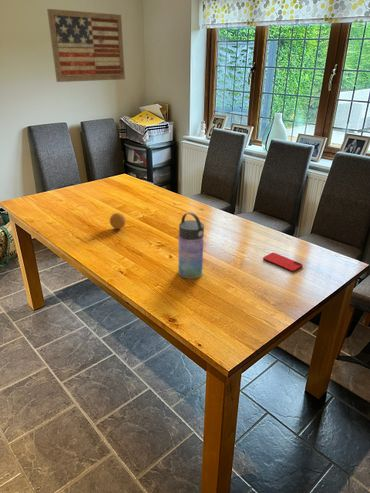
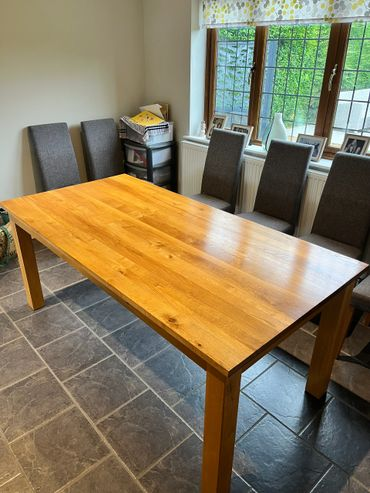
- smartphone [262,252,304,273]
- water bottle [178,211,205,280]
- wall art [46,8,126,83]
- fruit [109,212,127,230]
